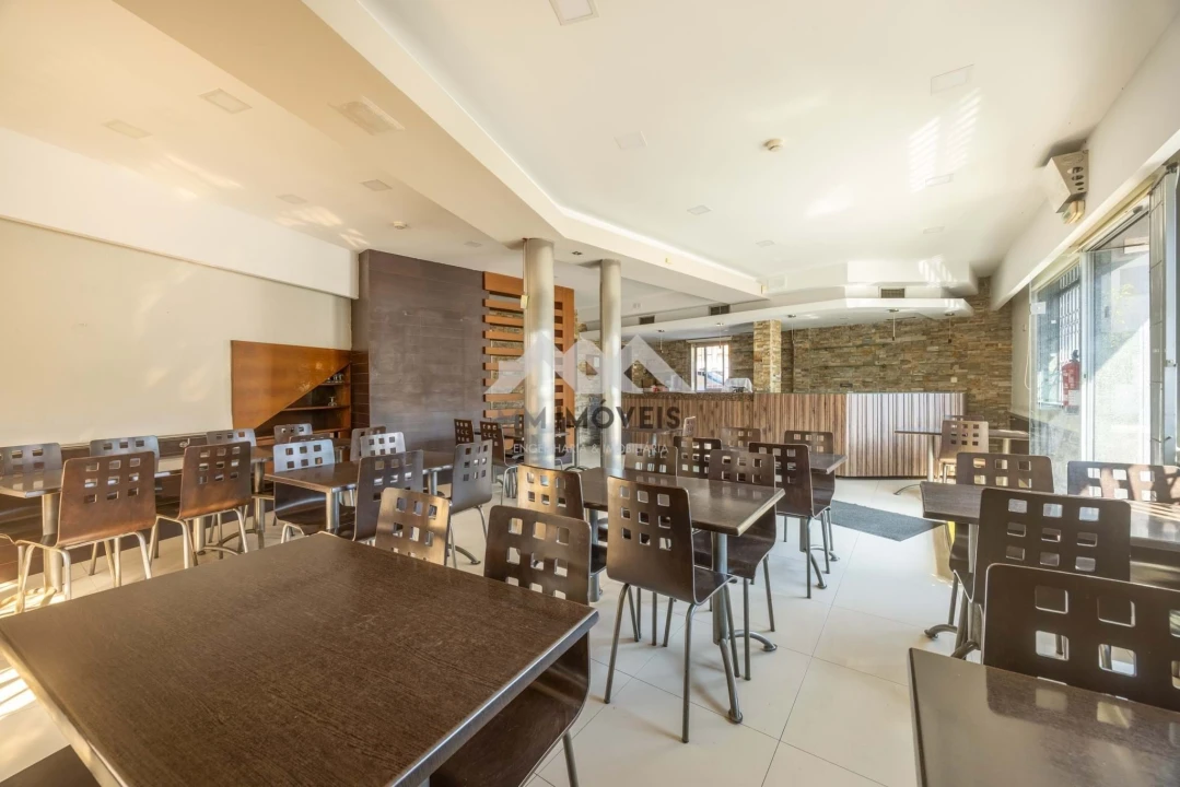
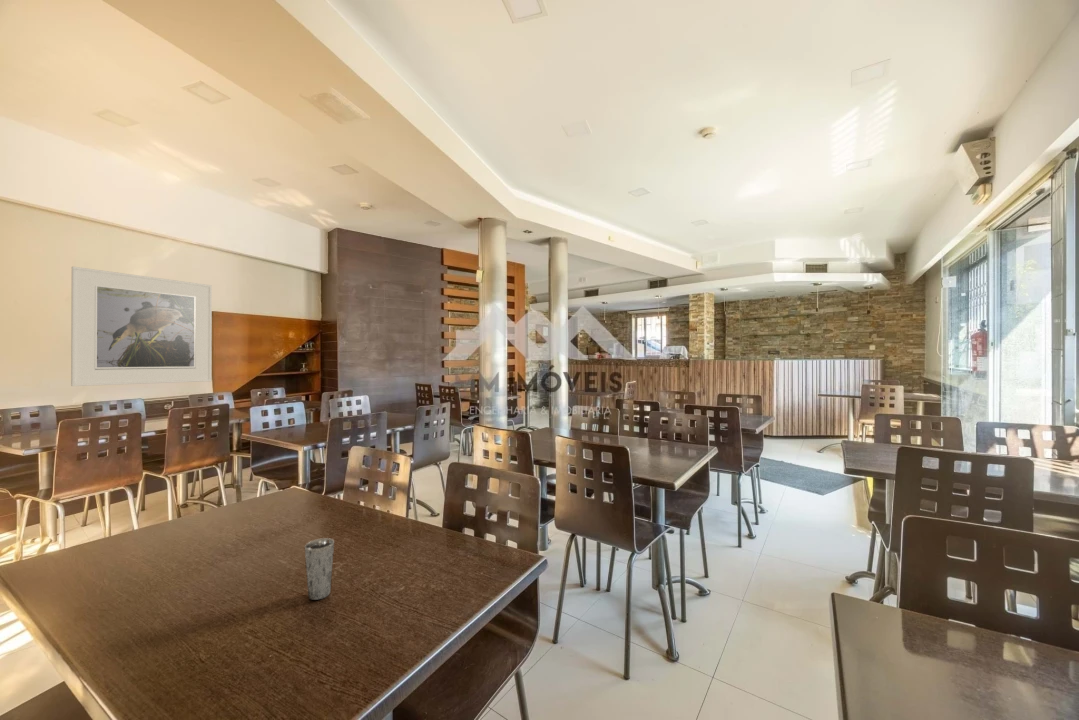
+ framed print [70,266,213,387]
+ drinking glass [304,537,335,601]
